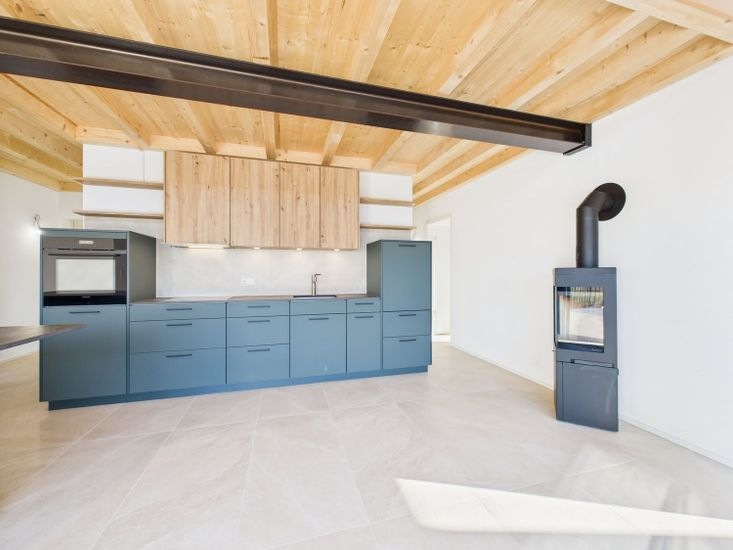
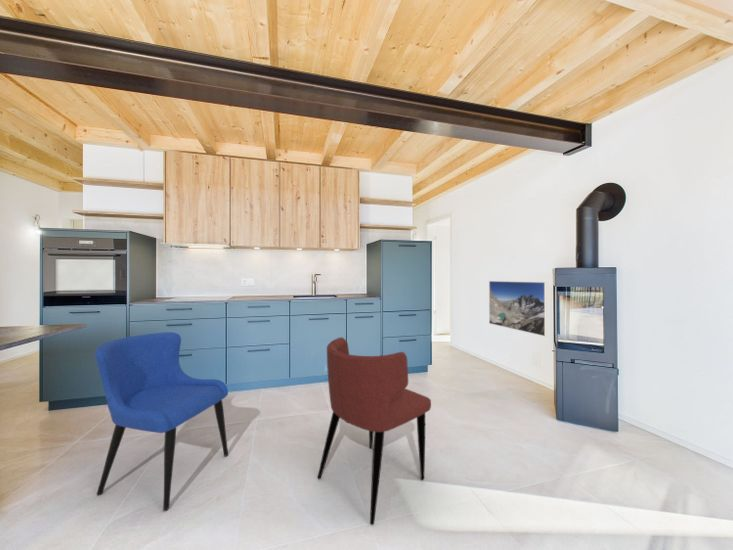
+ dining chair [94,331,229,512]
+ dining chair [317,336,432,526]
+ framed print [488,280,548,337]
